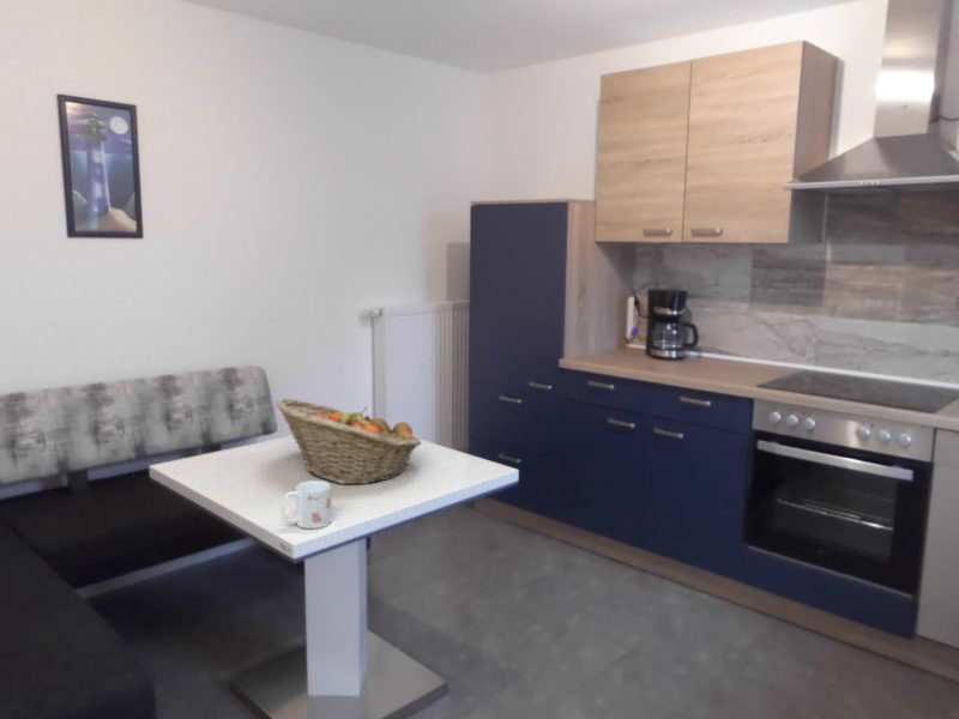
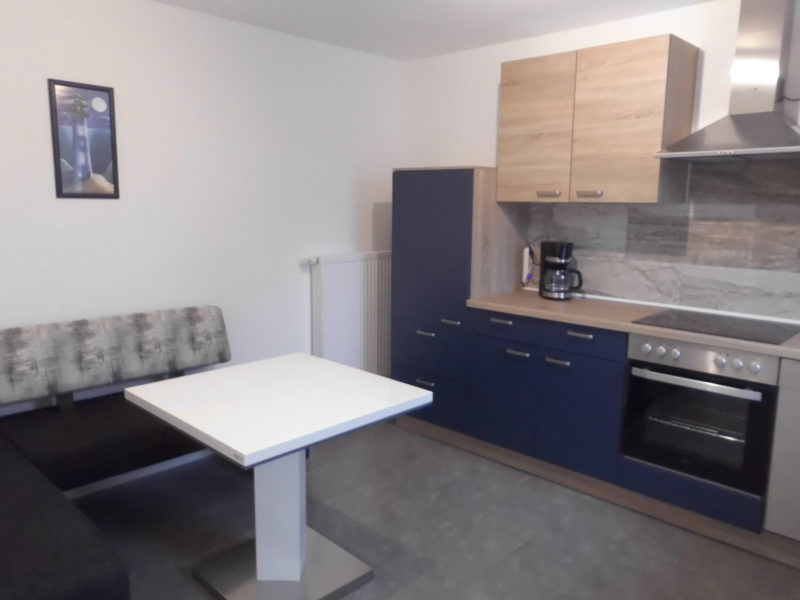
- fruit basket [275,398,423,485]
- mug [279,479,332,530]
